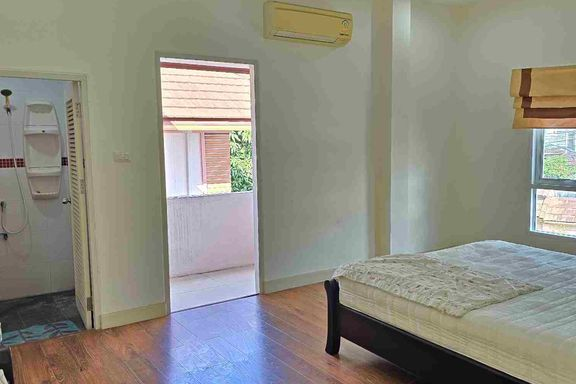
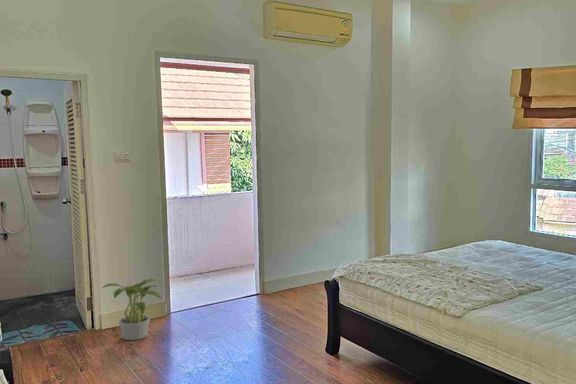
+ potted plant [101,278,163,341]
